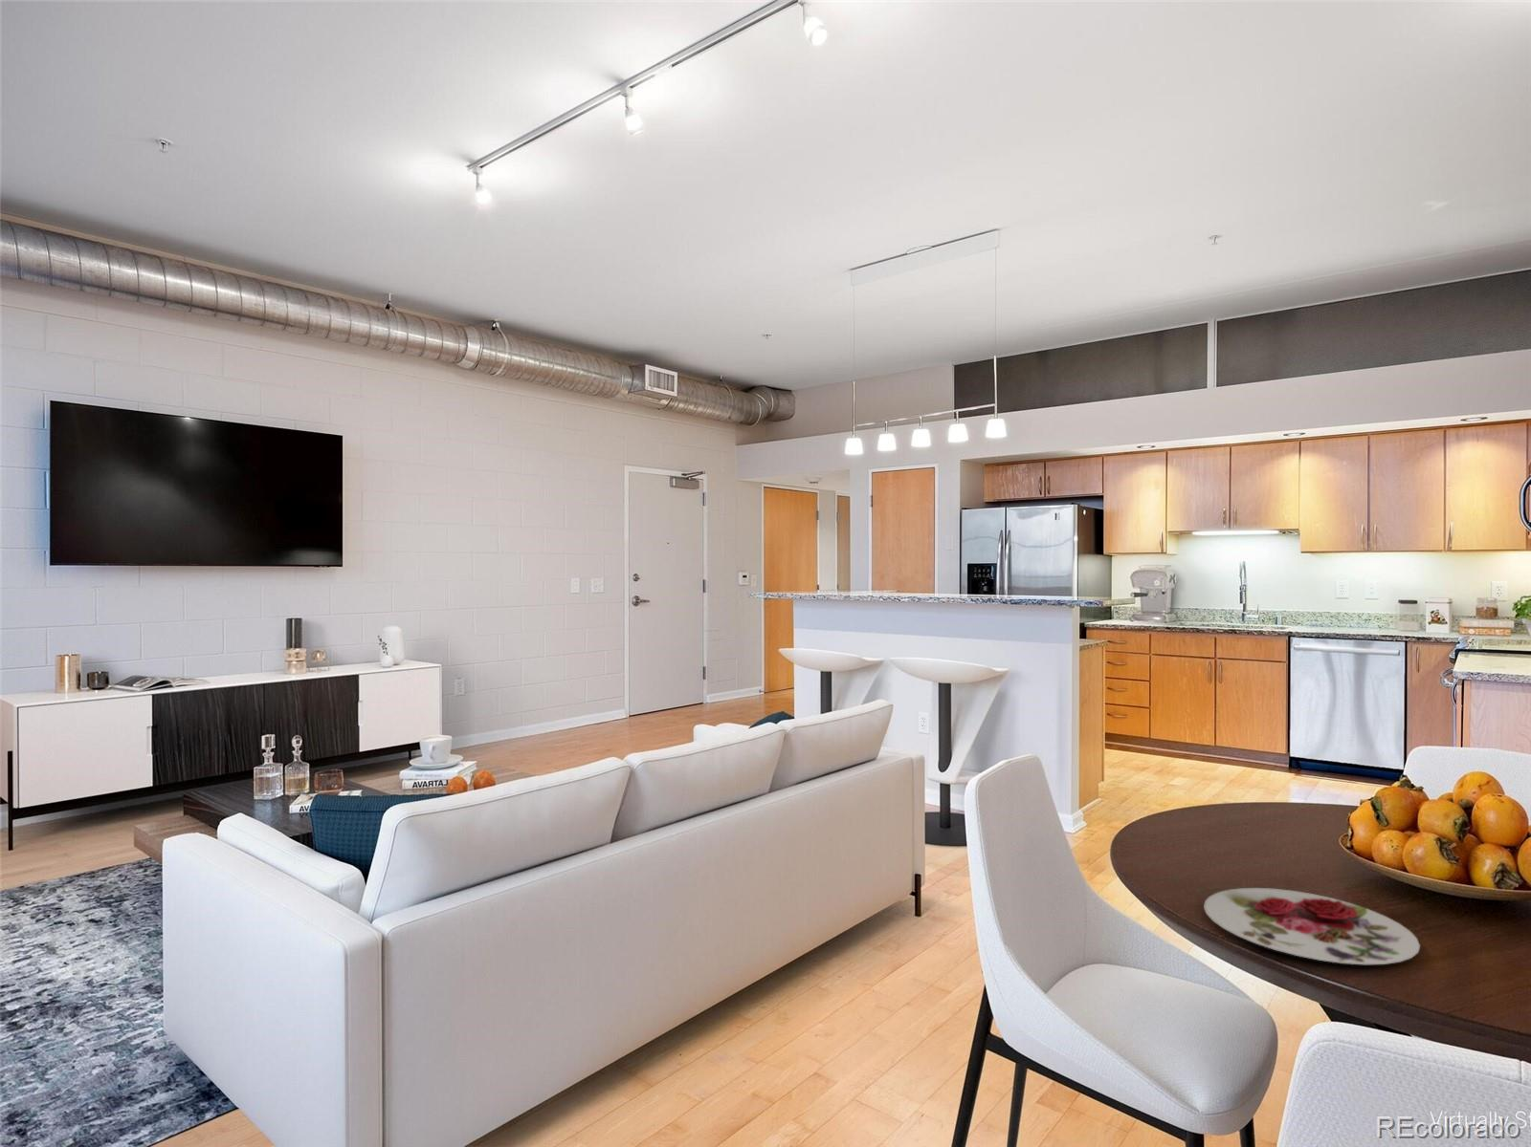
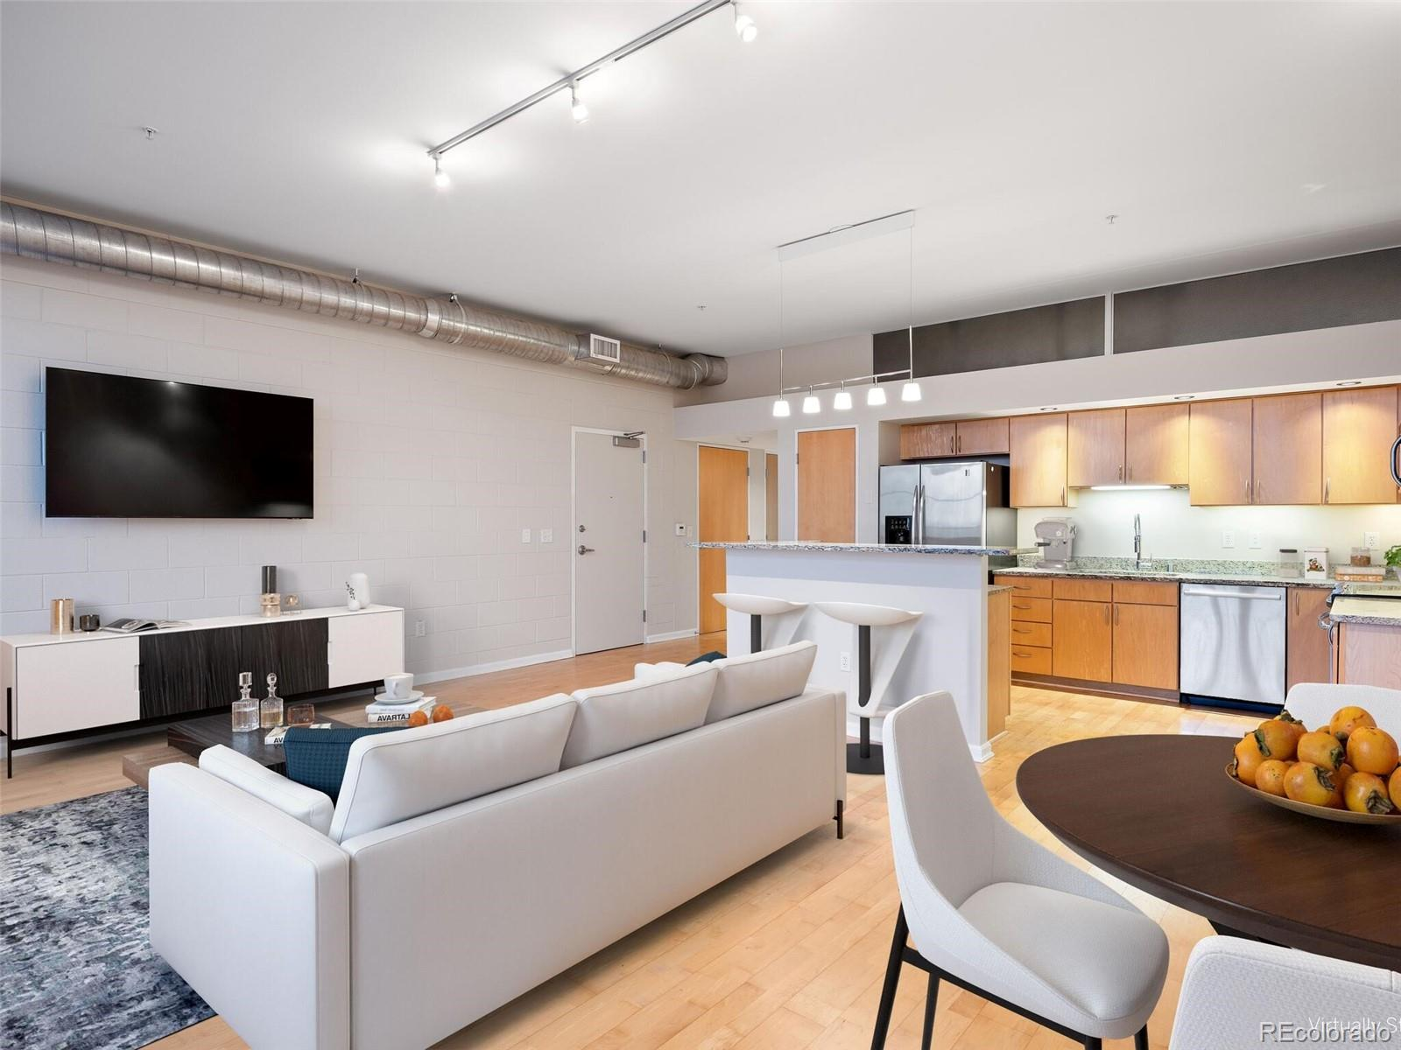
- plate [1203,887,1421,965]
